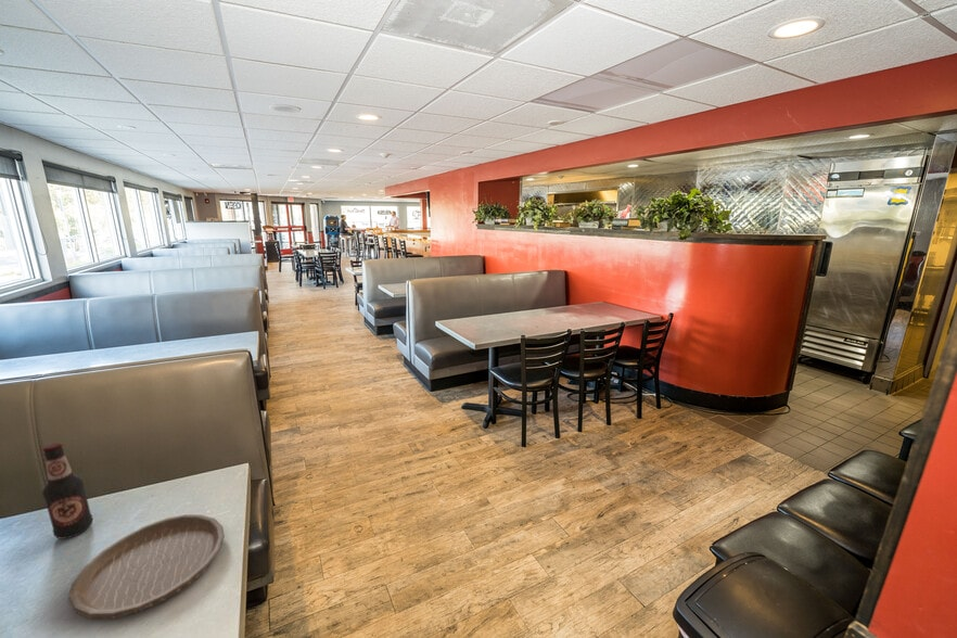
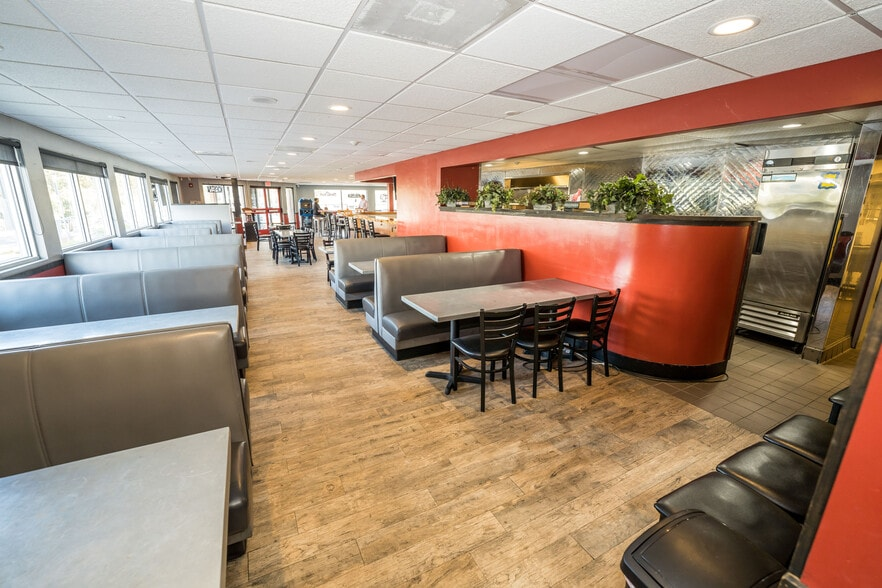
- plate [67,513,226,620]
- bottle [41,442,94,540]
